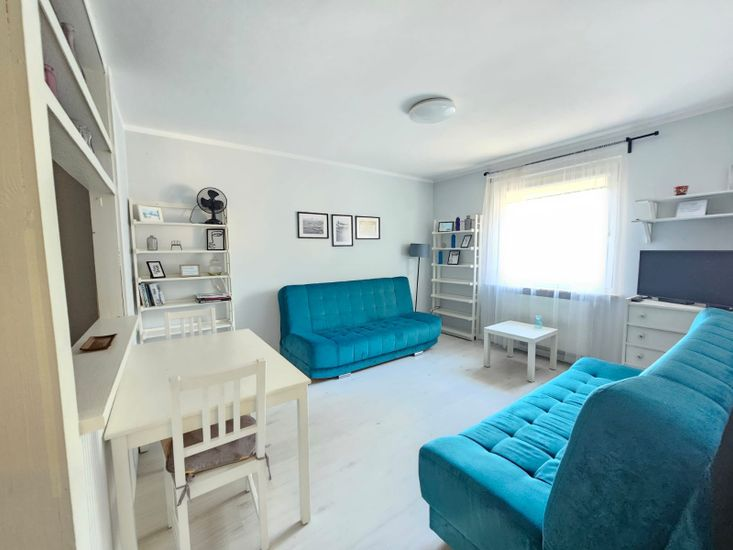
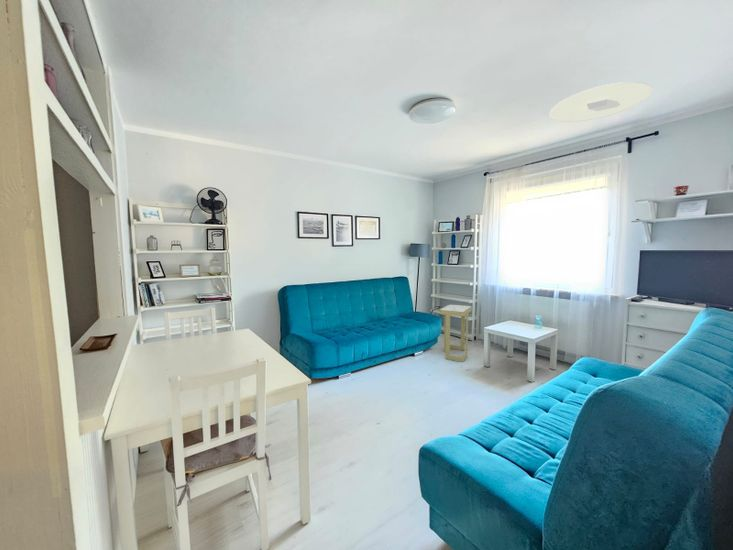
+ ceiling light [549,81,653,123]
+ side table [439,304,473,363]
